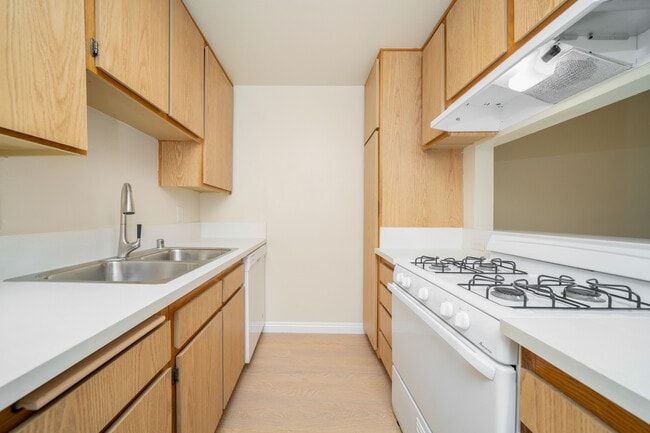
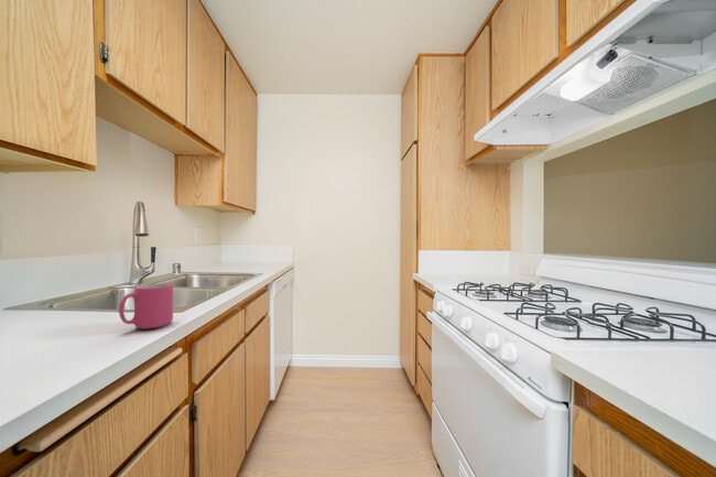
+ mug [118,282,174,329]
